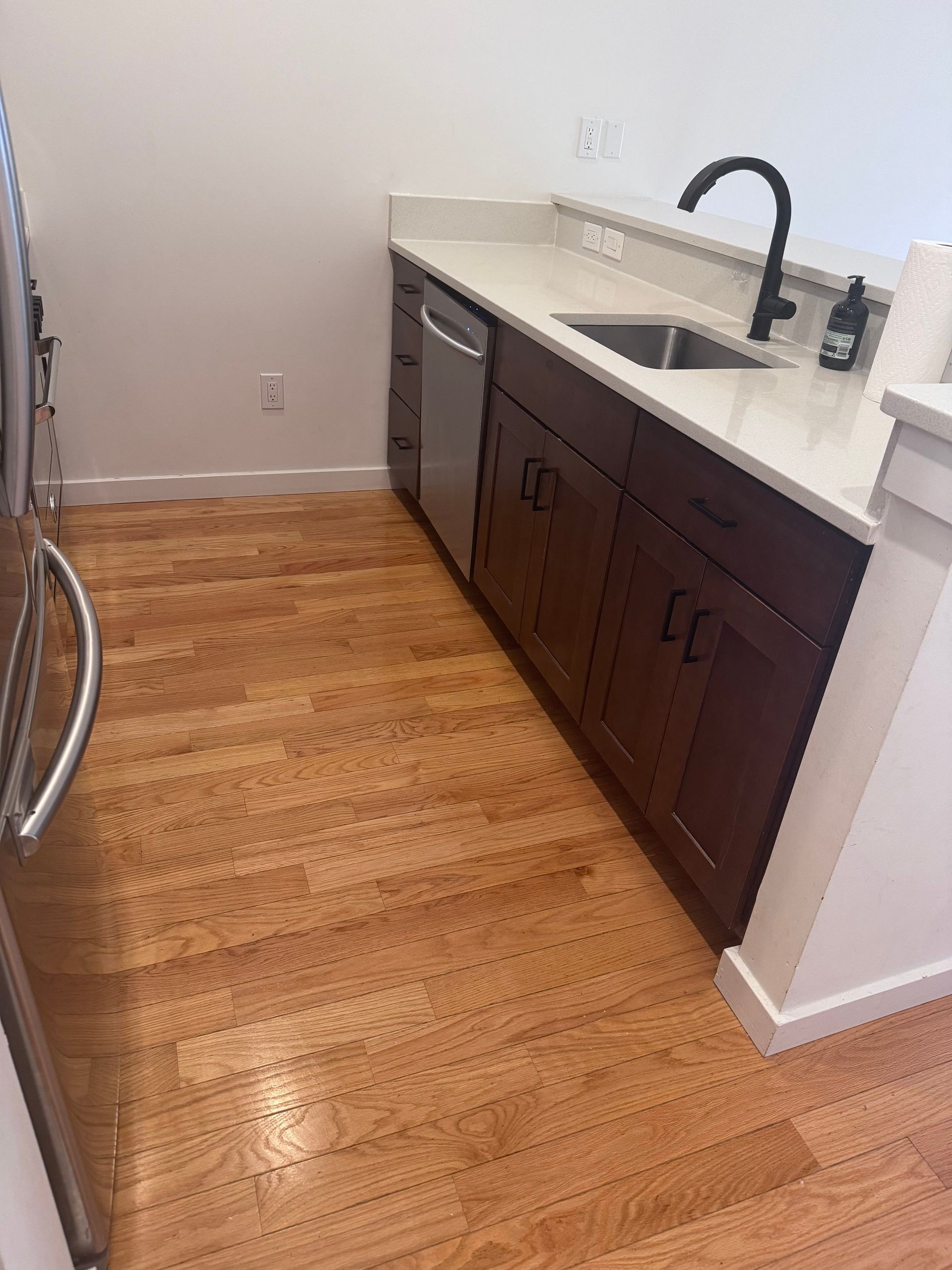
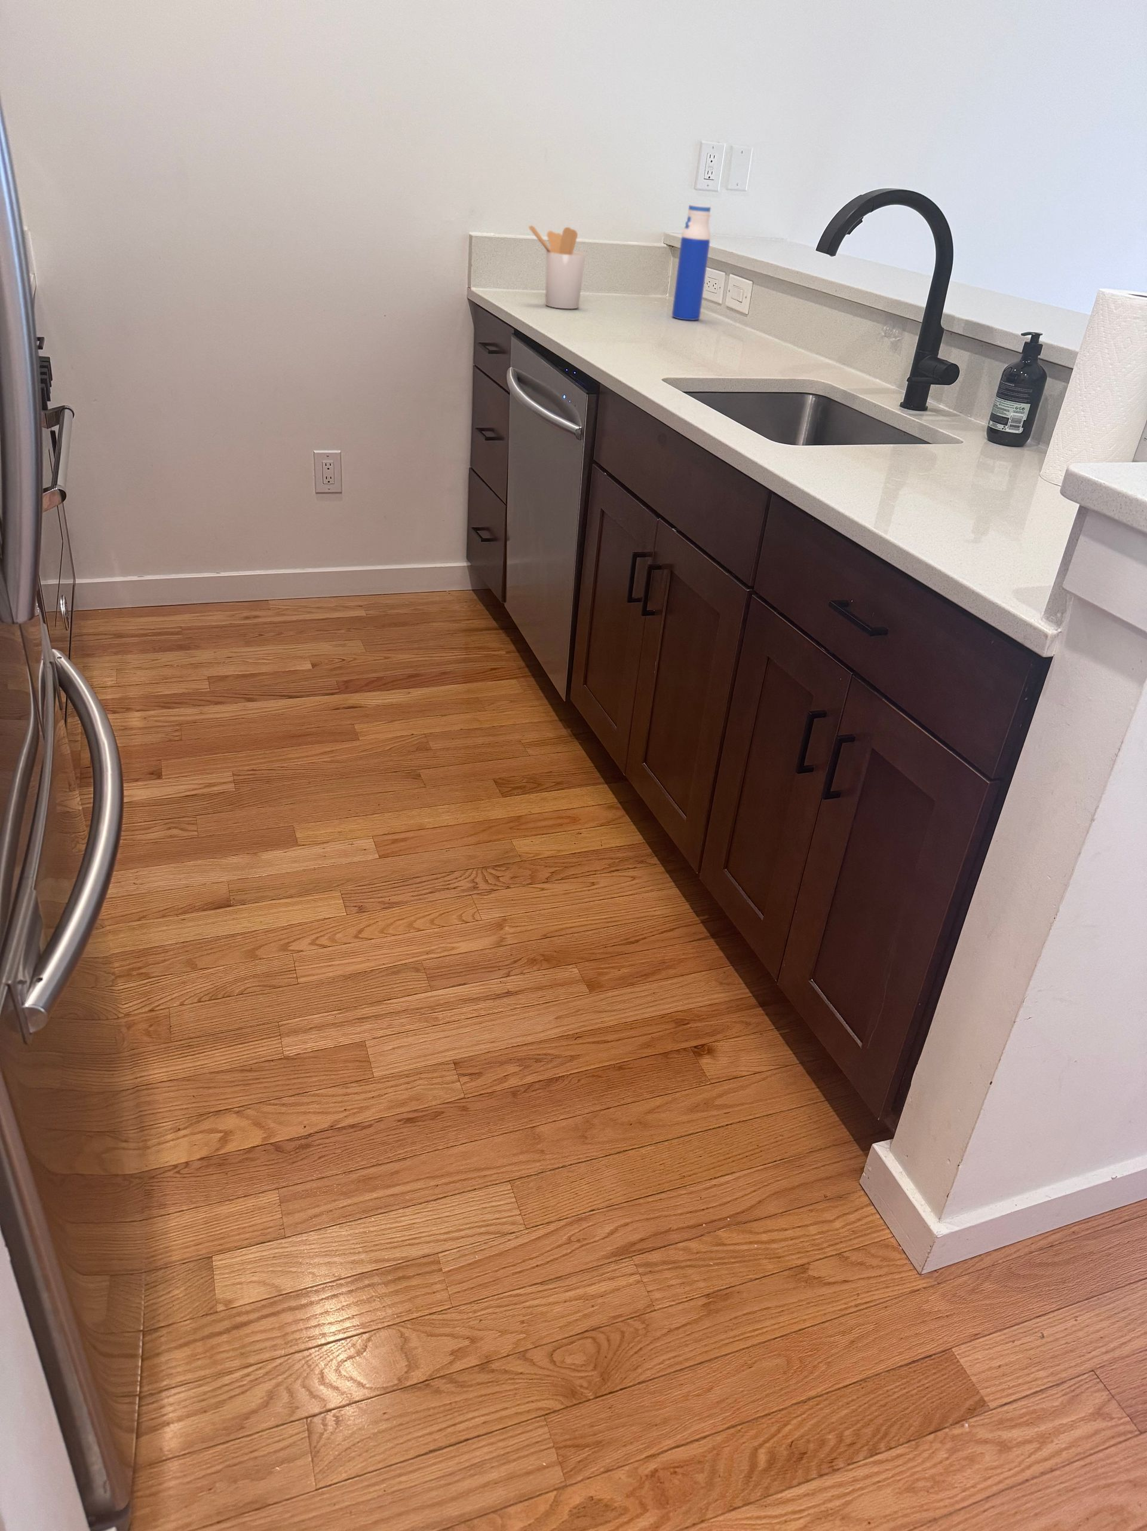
+ utensil holder [528,225,587,309]
+ water bottle [671,204,712,321]
